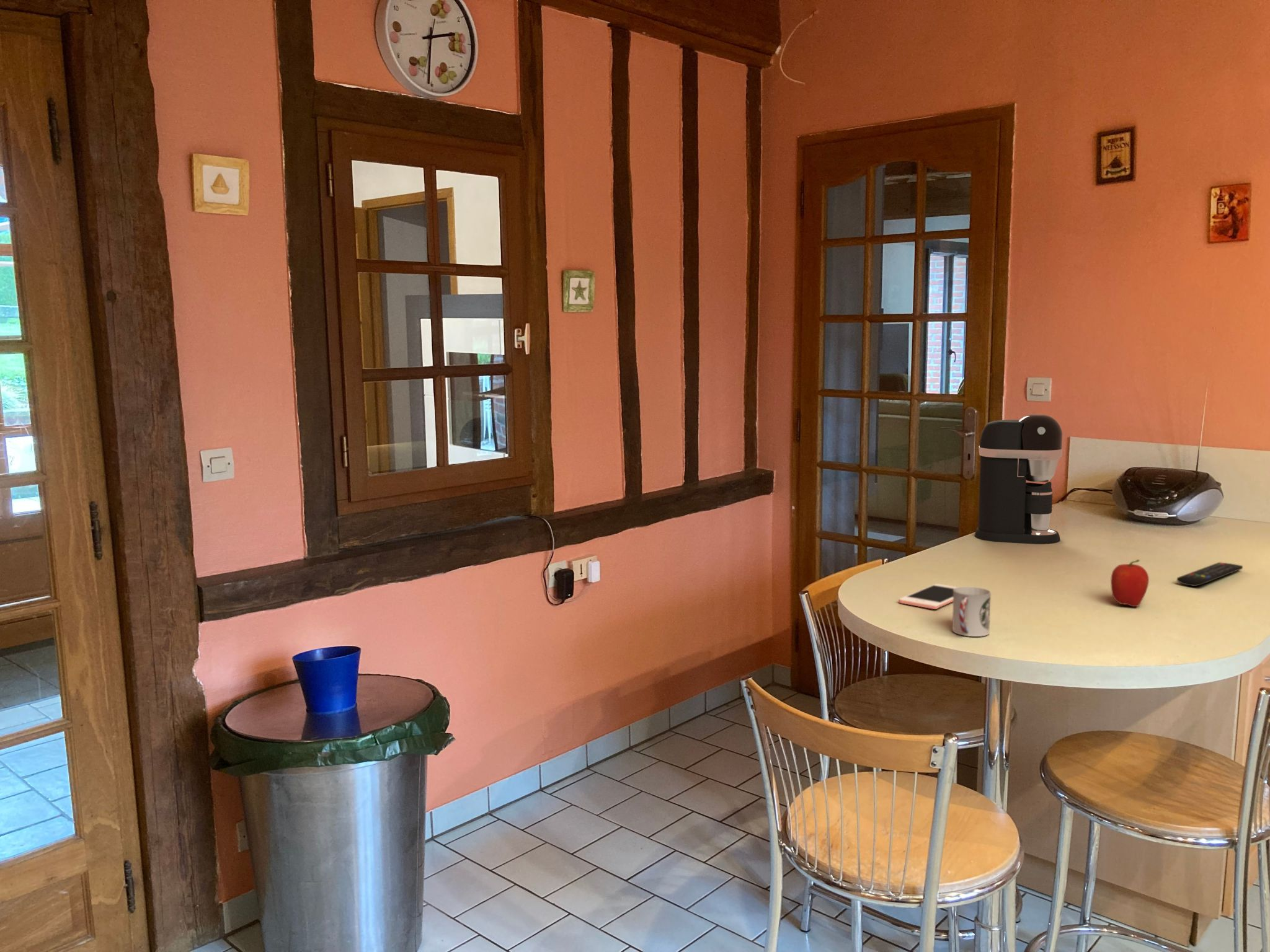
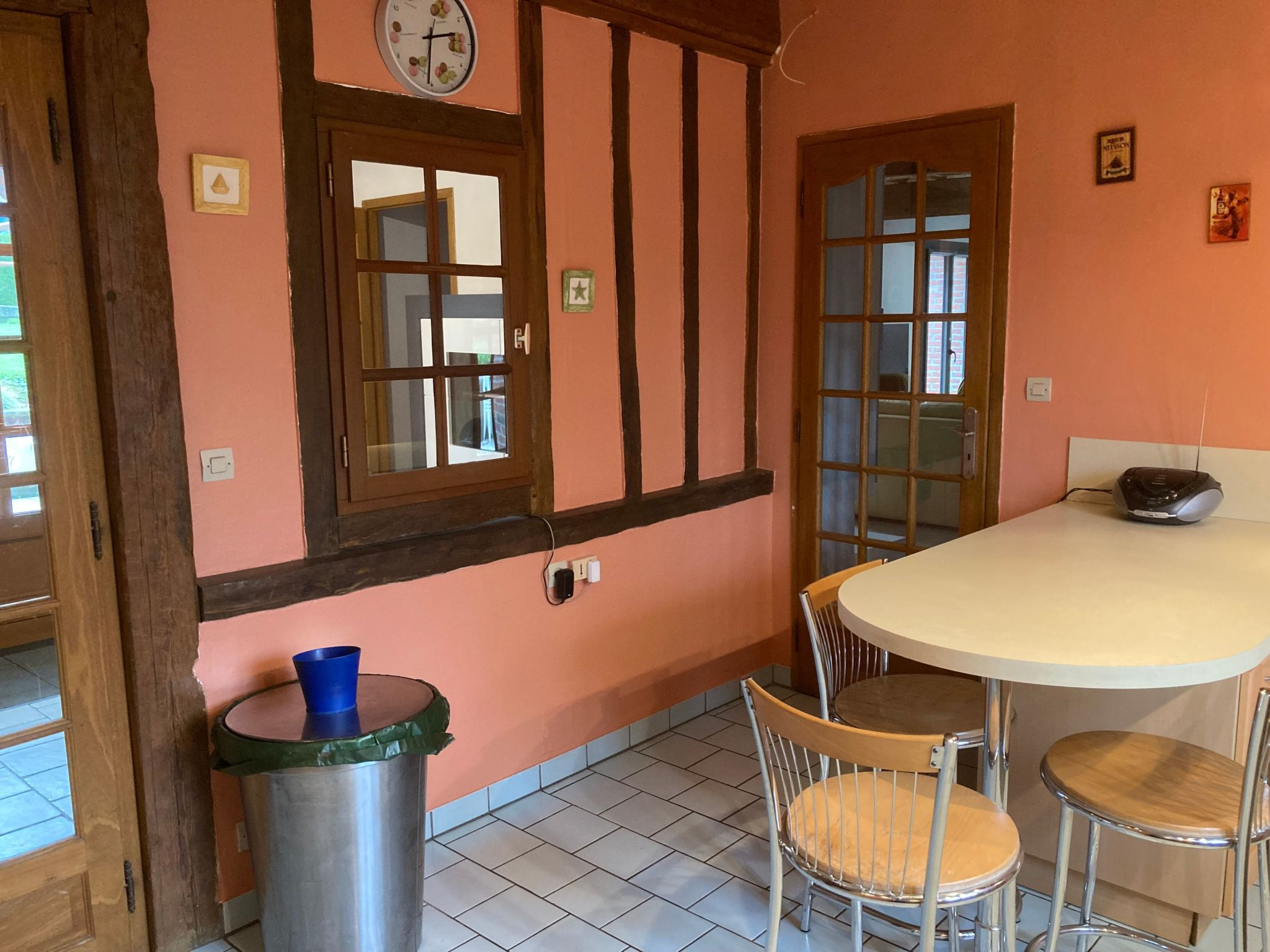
- cup [952,586,992,637]
- cell phone [899,583,959,610]
- remote control [1176,562,1243,587]
- fruit [1110,559,1150,607]
- coffee maker [974,413,1064,545]
